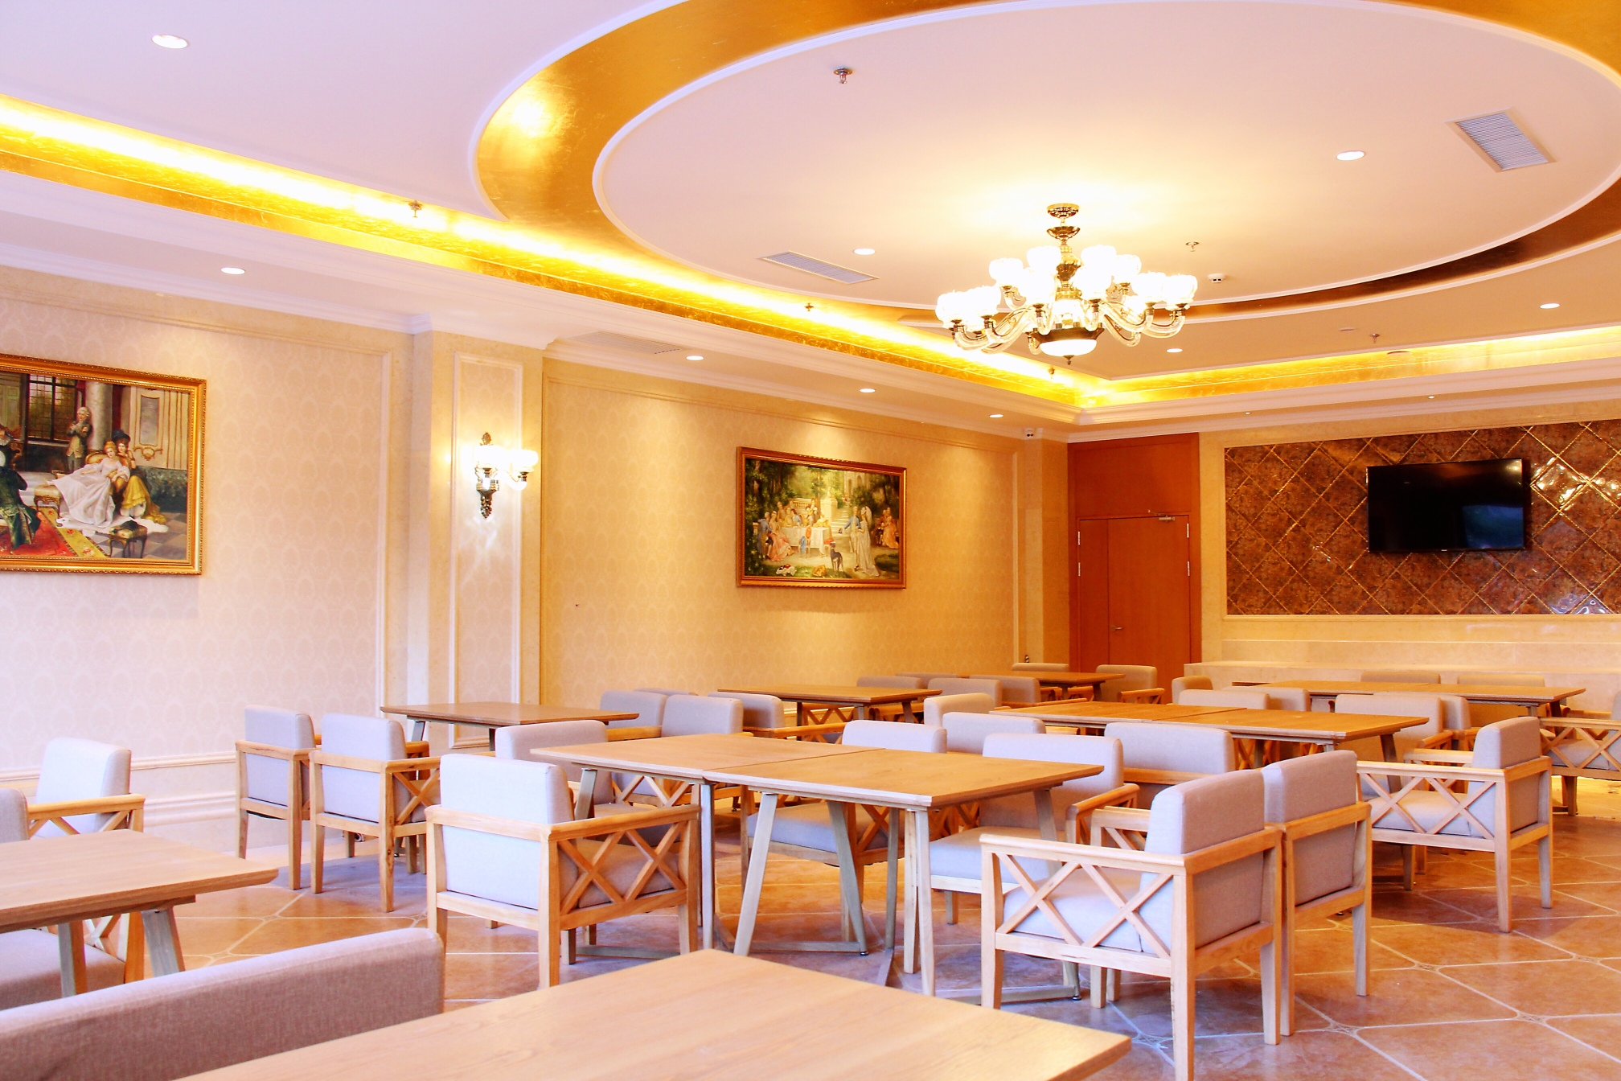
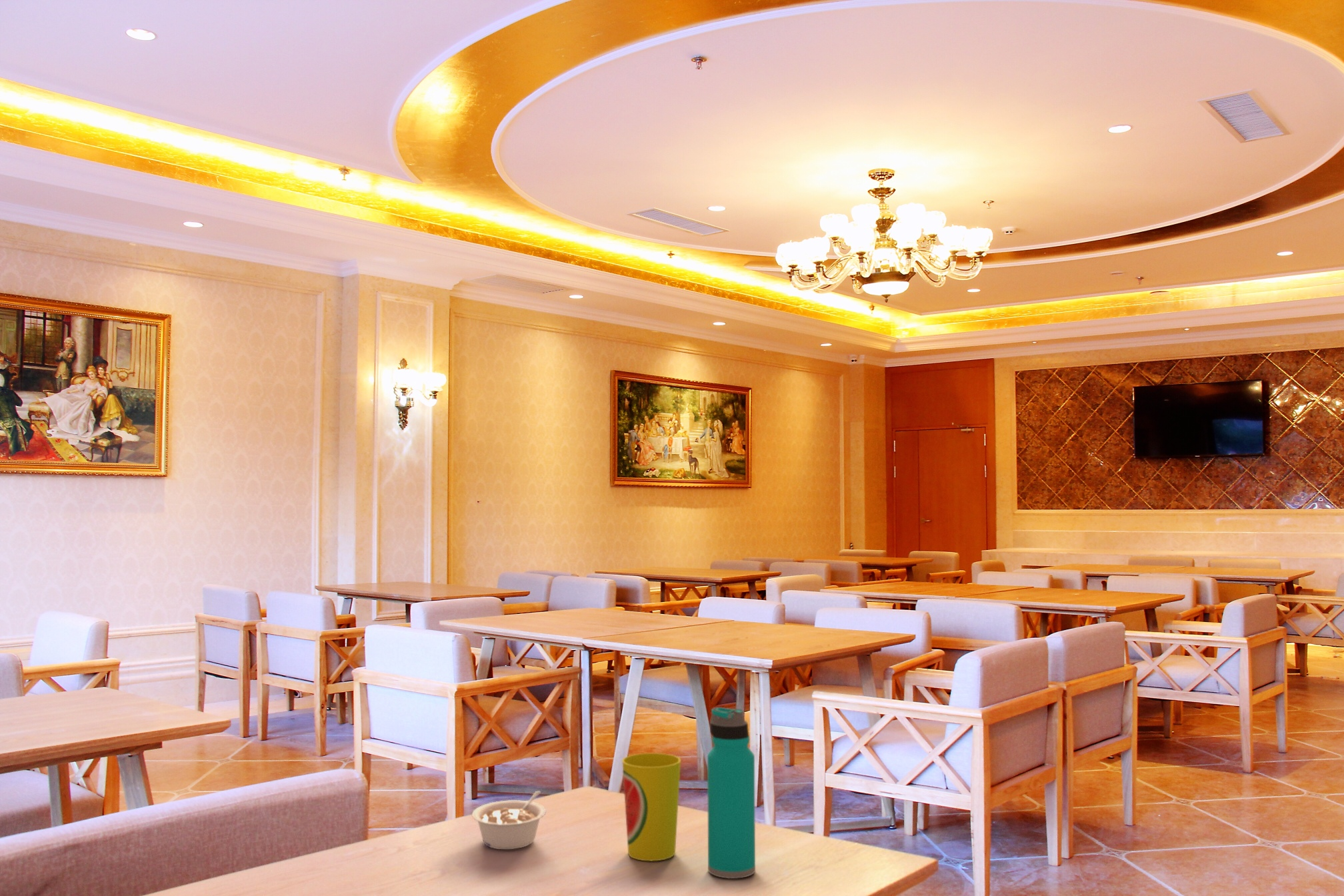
+ water bottle [707,707,756,879]
+ legume [471,791,547,850]
+ cup [621,753,681,862]
